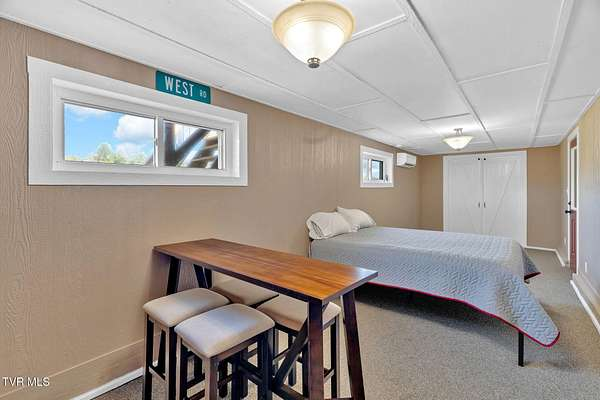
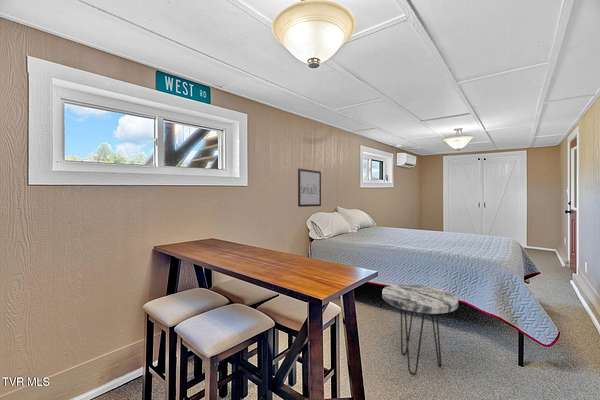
+ wall art [297,168,322,208]
+ side table [381,283,459,376]
